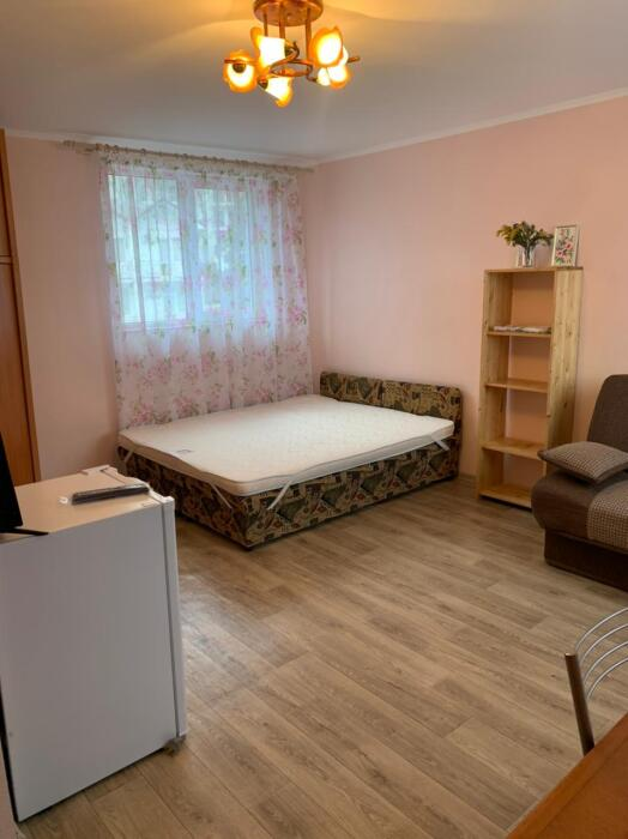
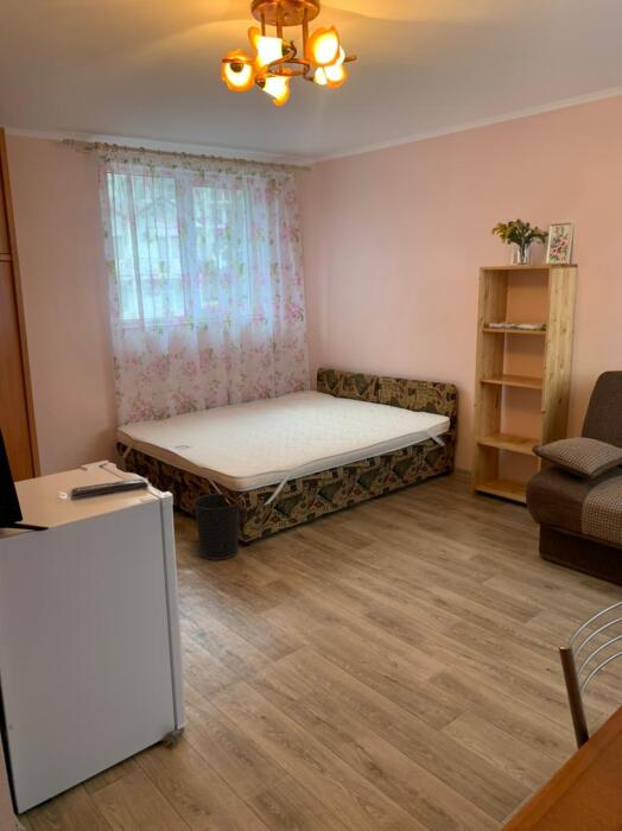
+ wastebasket [191,493,242,562]
